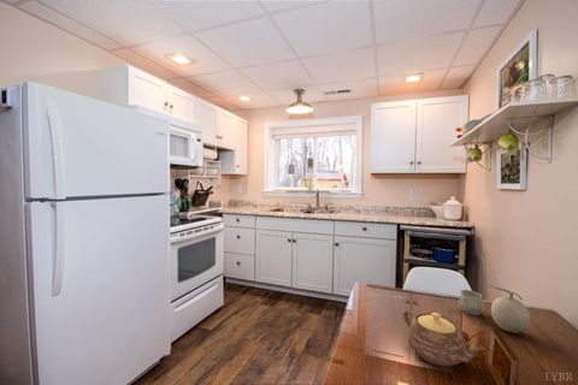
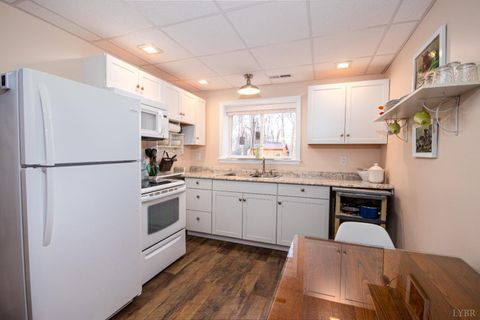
- fruit [488,285,531,334]
- teapot [402,309,486,367]
- cup [456,289,483,316]
